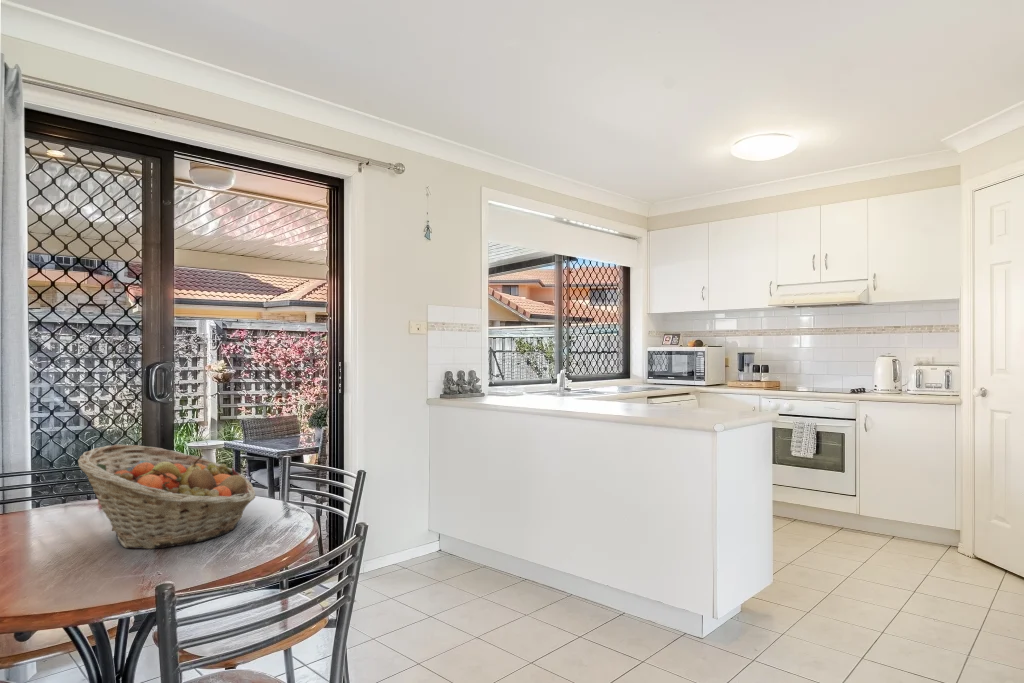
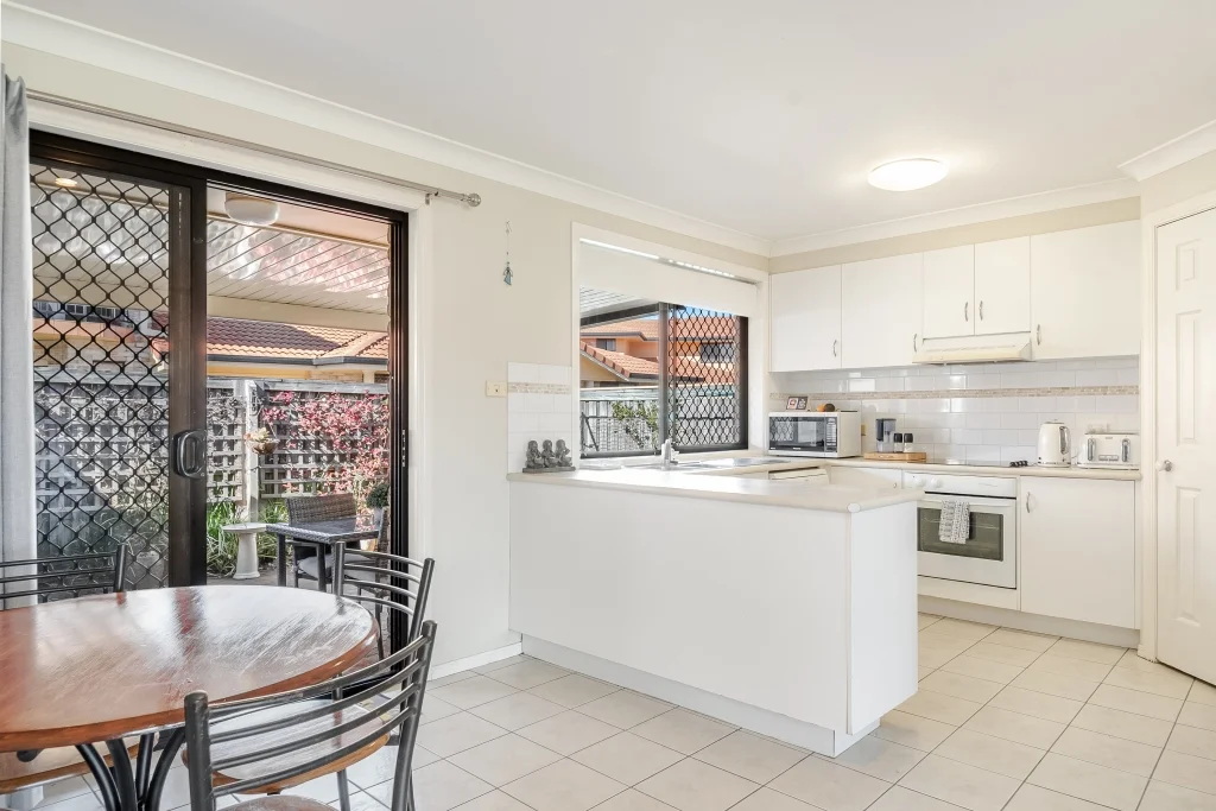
- fruit basket [77,444,257,550]
